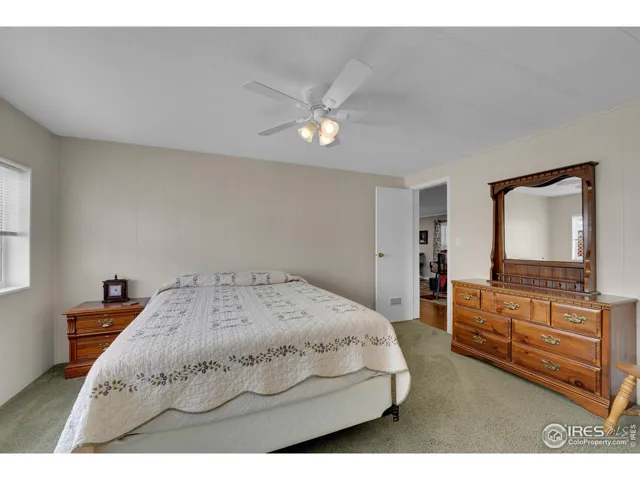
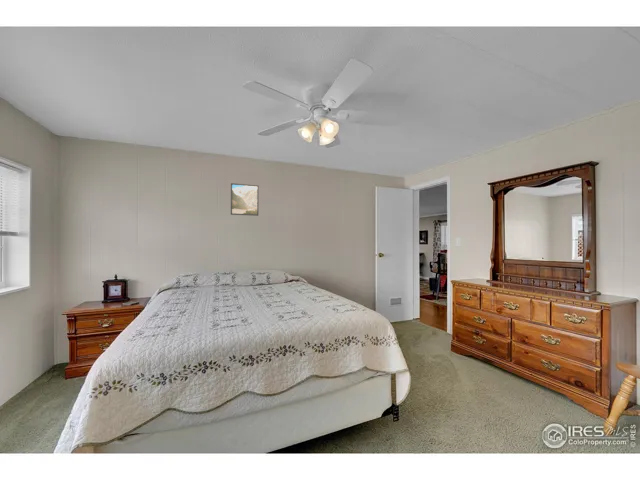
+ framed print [230,182,260,217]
